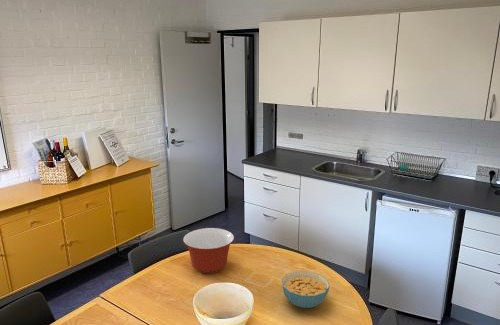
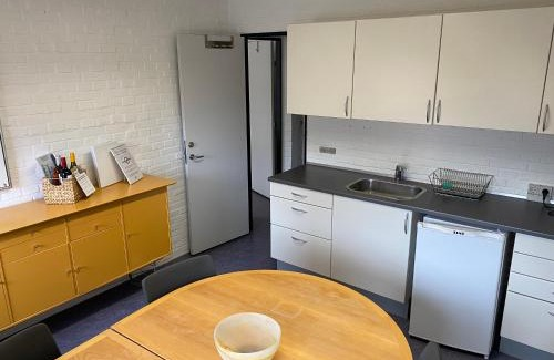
- cereal bowl [281,270,331,309]
- mixing bowl [182,227,235,274]
